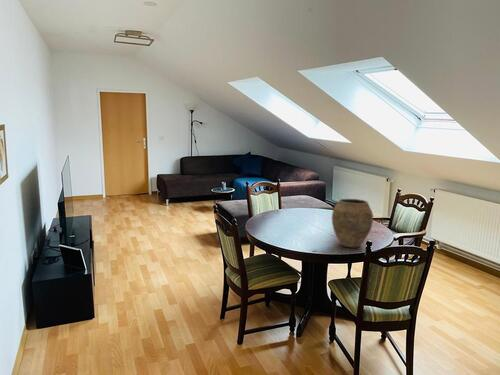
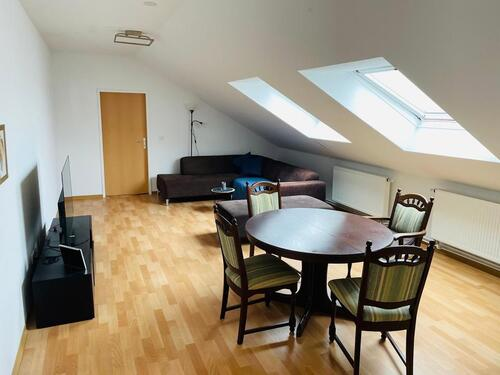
- vase [331,198,374,249]
